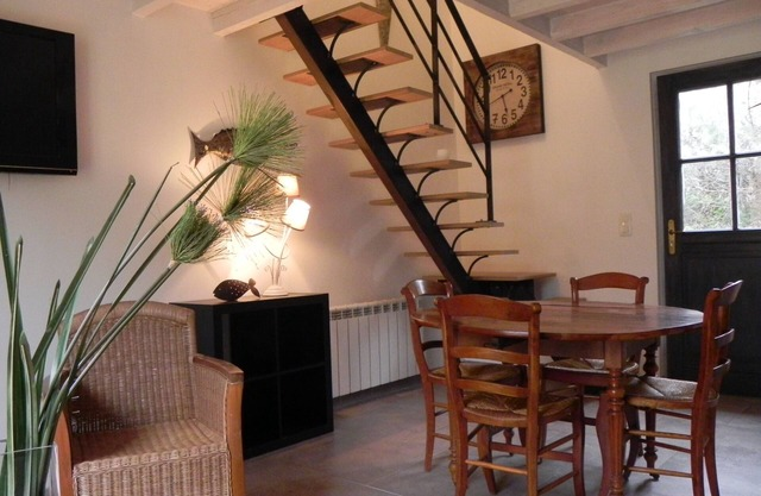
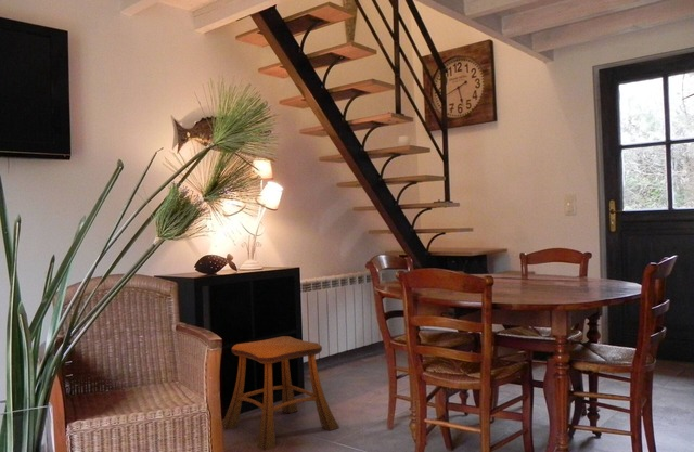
+ stool [221,335,340,451]
